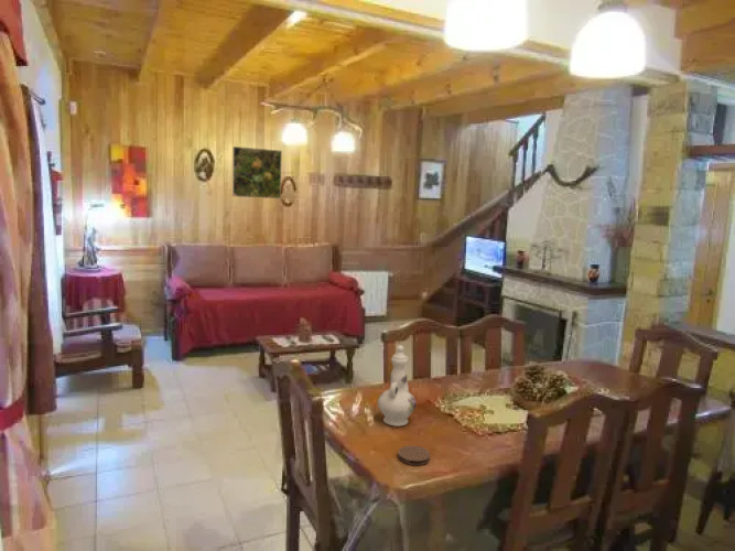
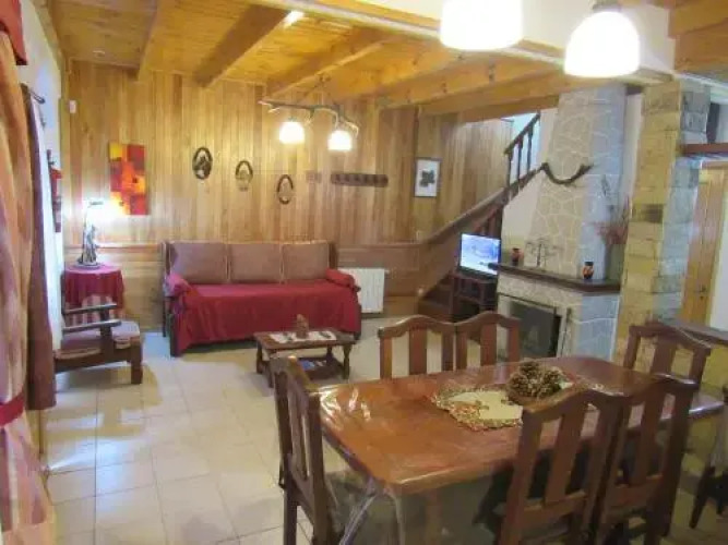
- coaster [397,444,431,466]
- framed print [231,145,283,199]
- chinaware [376,344,418,428]
